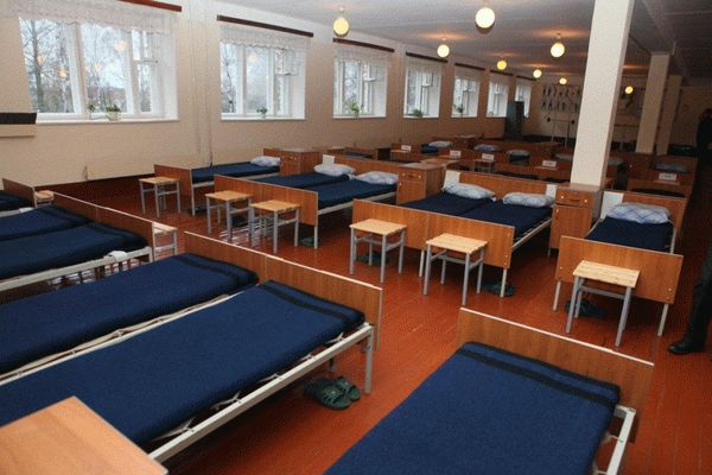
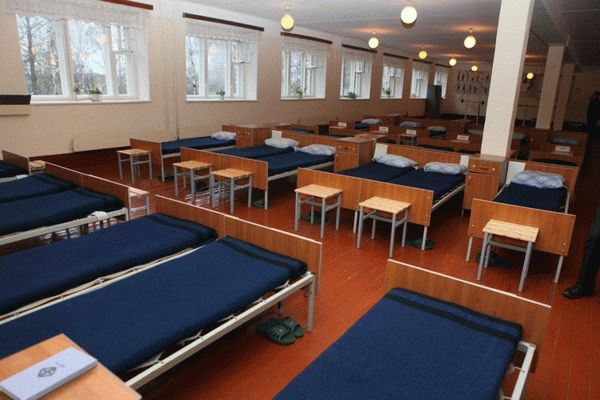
+ notepad [0,346,99,400]
